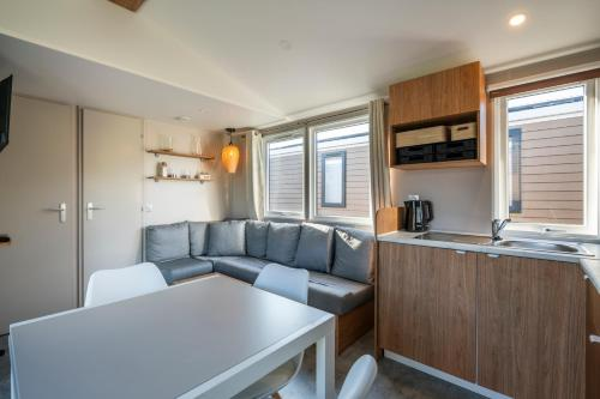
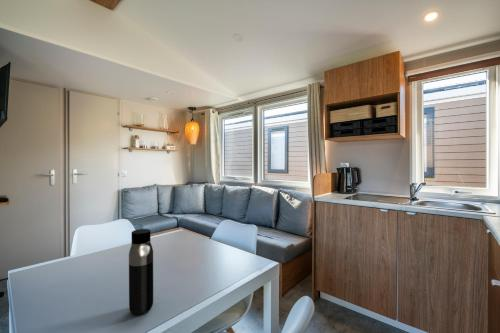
+ water bottle [128,228,154,316]
